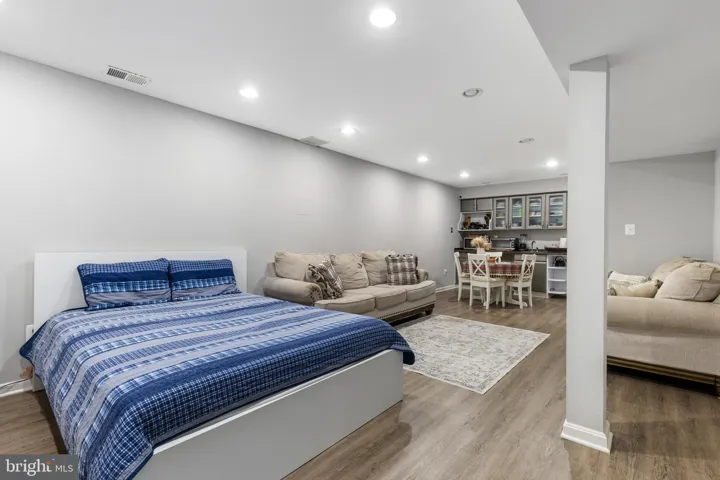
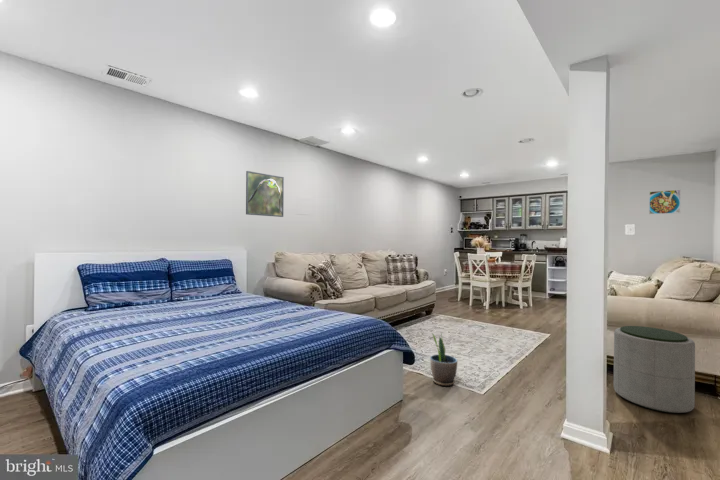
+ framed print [245,170,285,218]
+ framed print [648,189,682,215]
+ potted plant [429,332,459,387]
+ ottoman [613,325,696,414]
